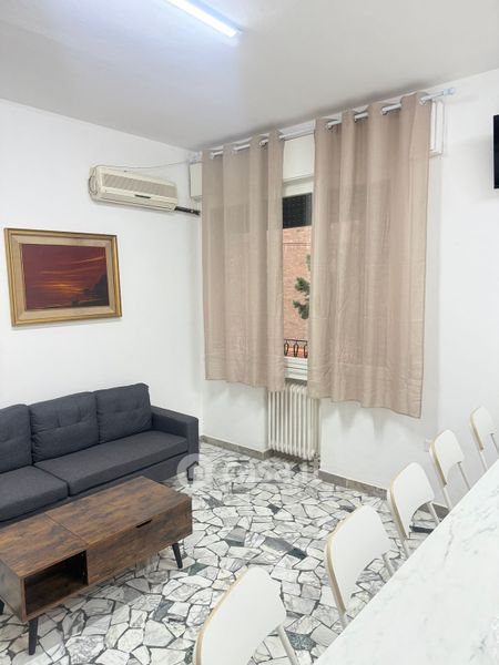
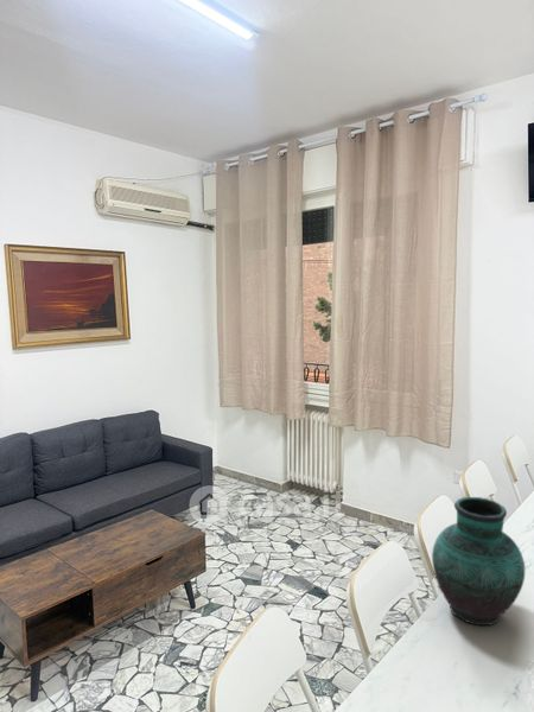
+ vase [431,496,526,627]
